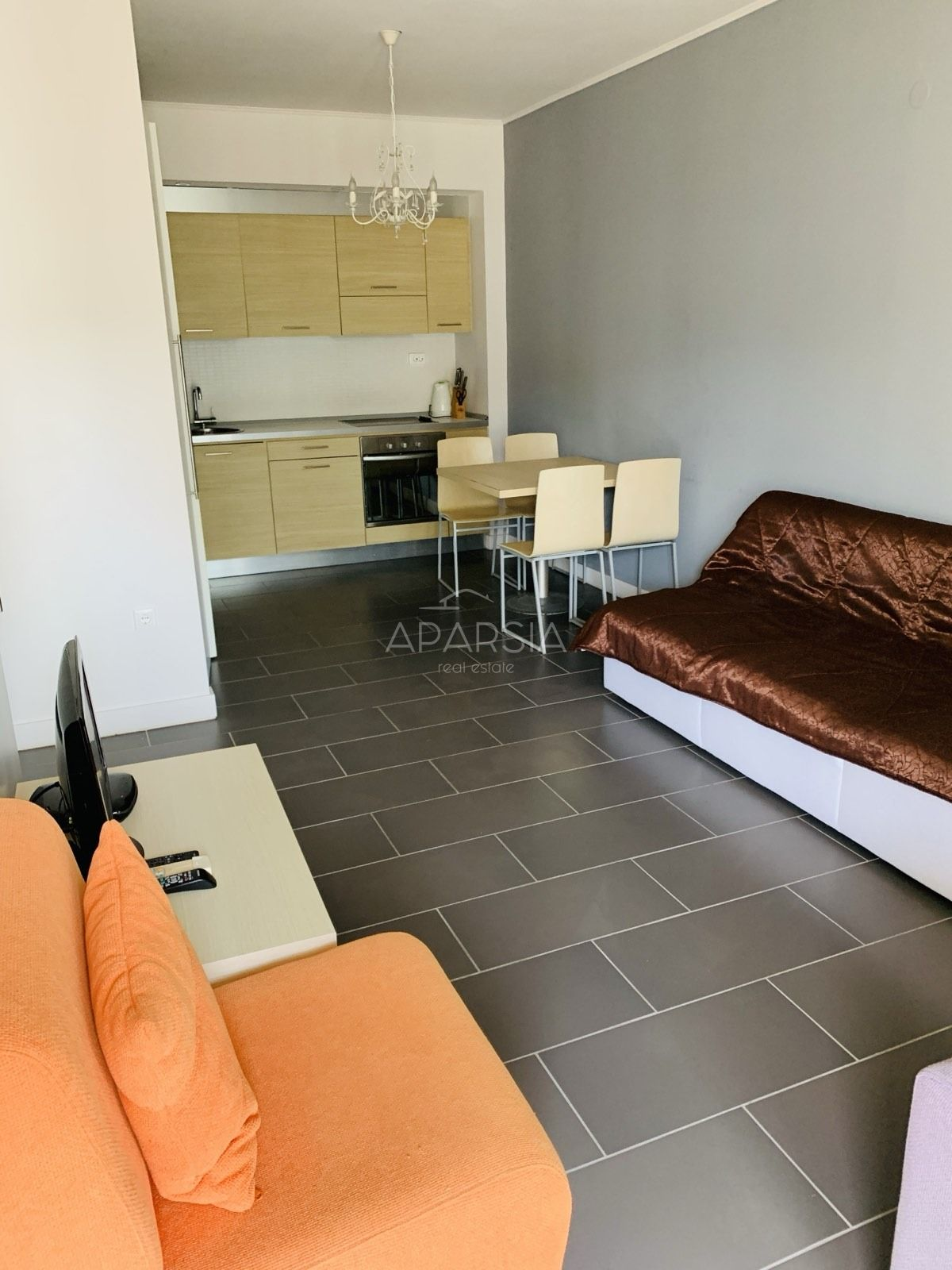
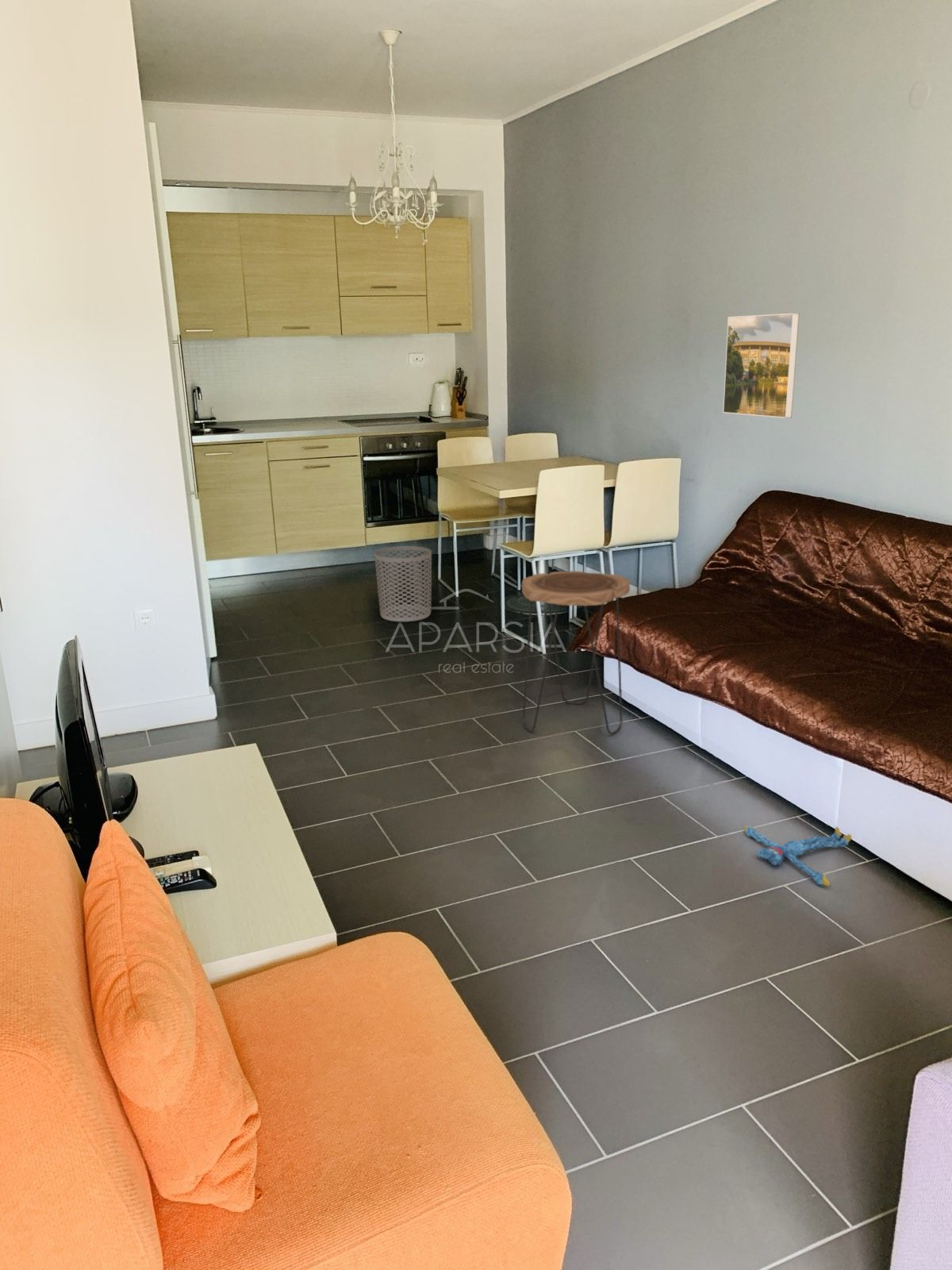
+ side table [521,570,631,736]
+ plush toy [743,824,853,887]
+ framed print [722,313,800,419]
+ waste bin [374,545,432,622]
